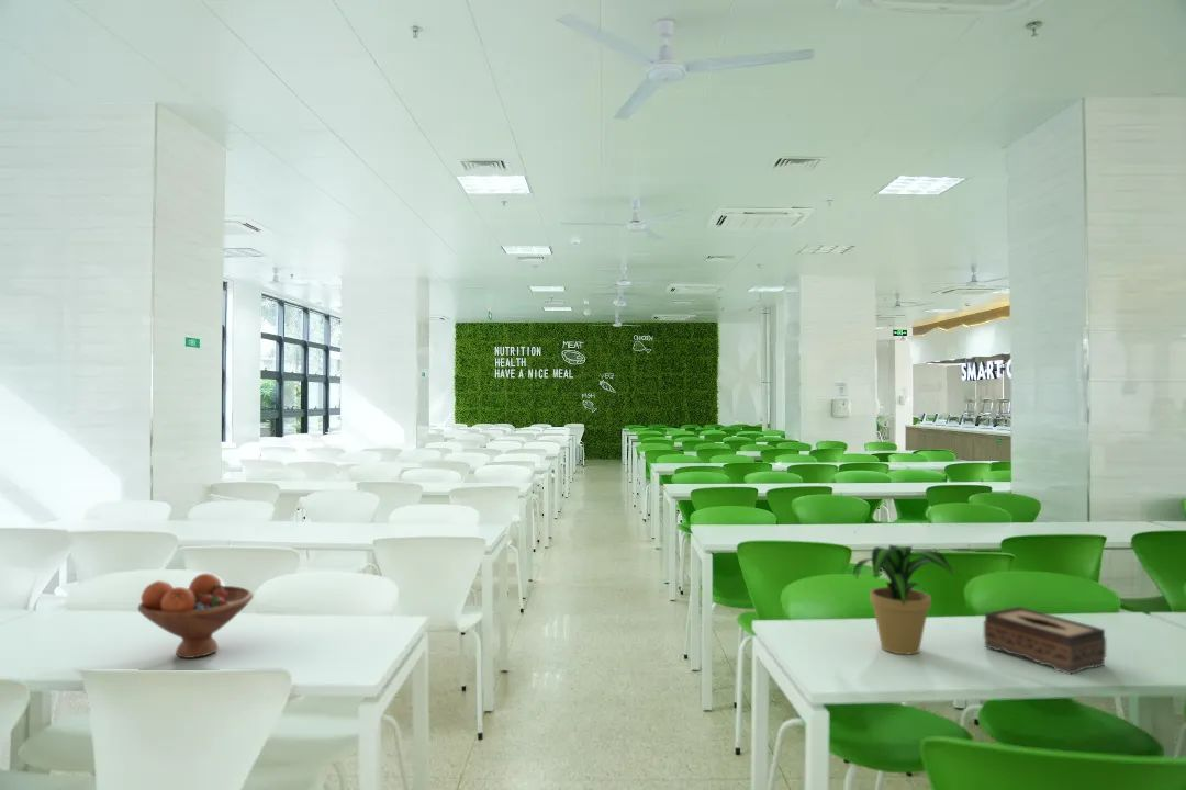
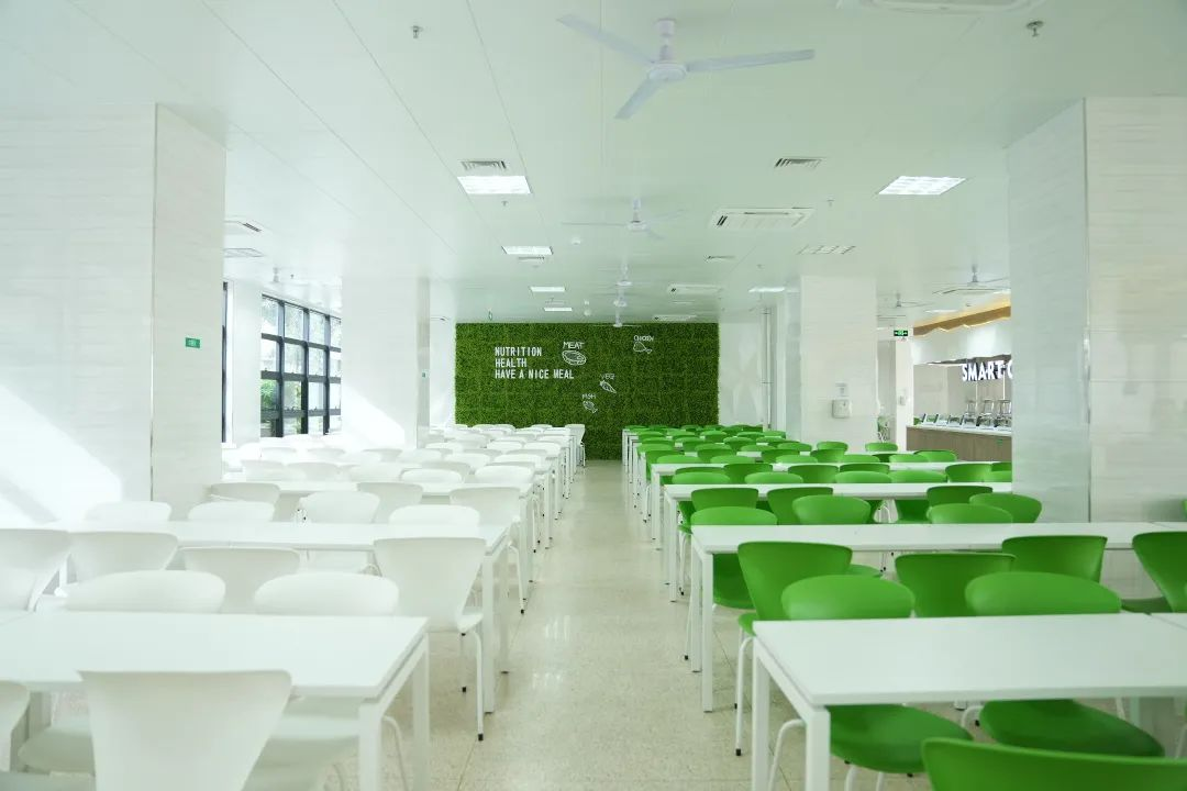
- tissue box [983,606,1107,676]
- fruit bowl [137,572,254,659]
- potted plant [852,544,962,655]
